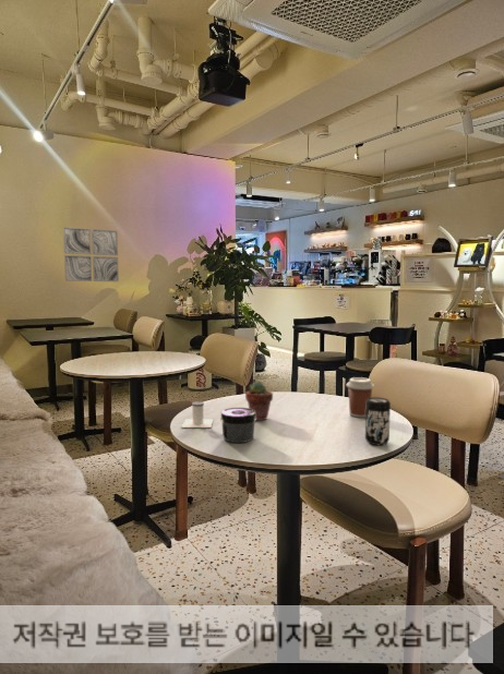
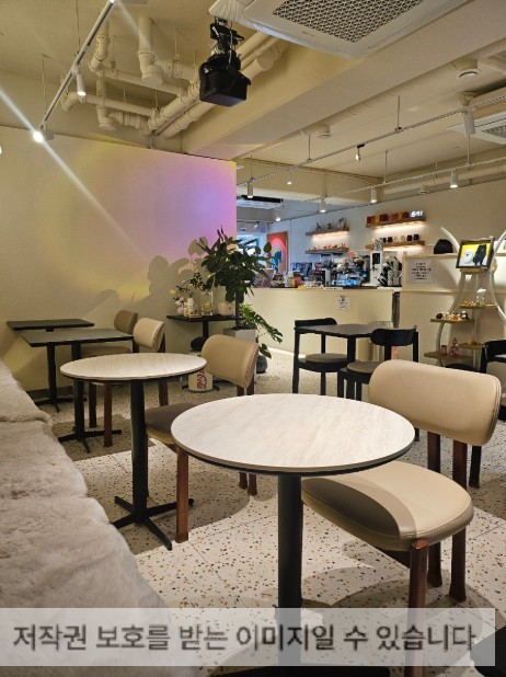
- beverage can [364,396,392,446]
- coffee cup [345,376,375,419]
- salt shaker [180,400,215,429]
- potted succulent [244,381,274,421]
- jar [219,407,256,444]
- wall art [62,226,120,282]
